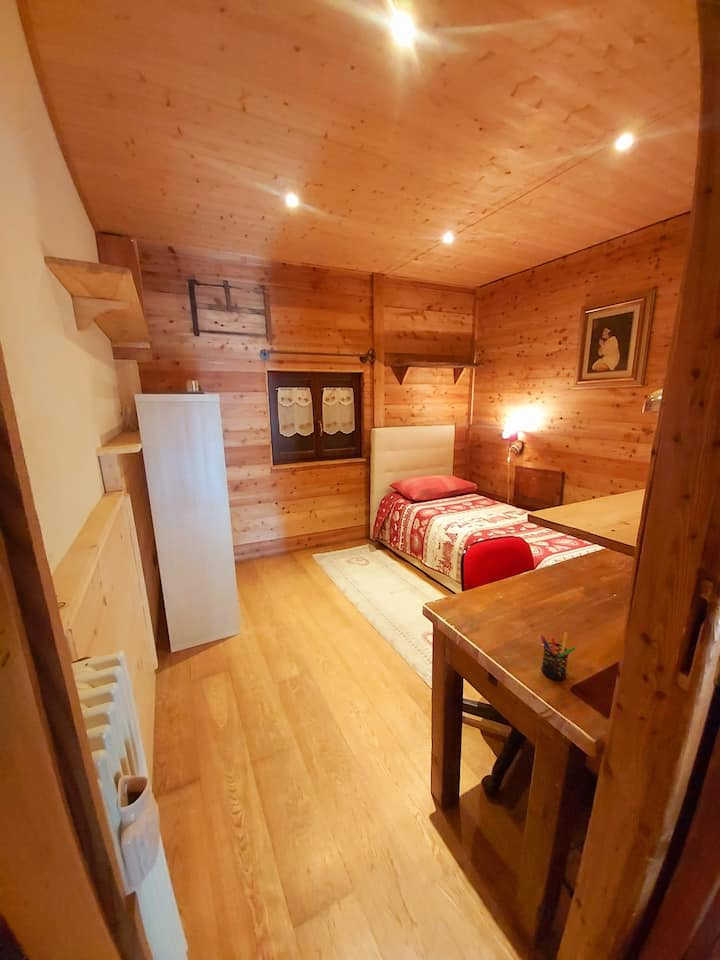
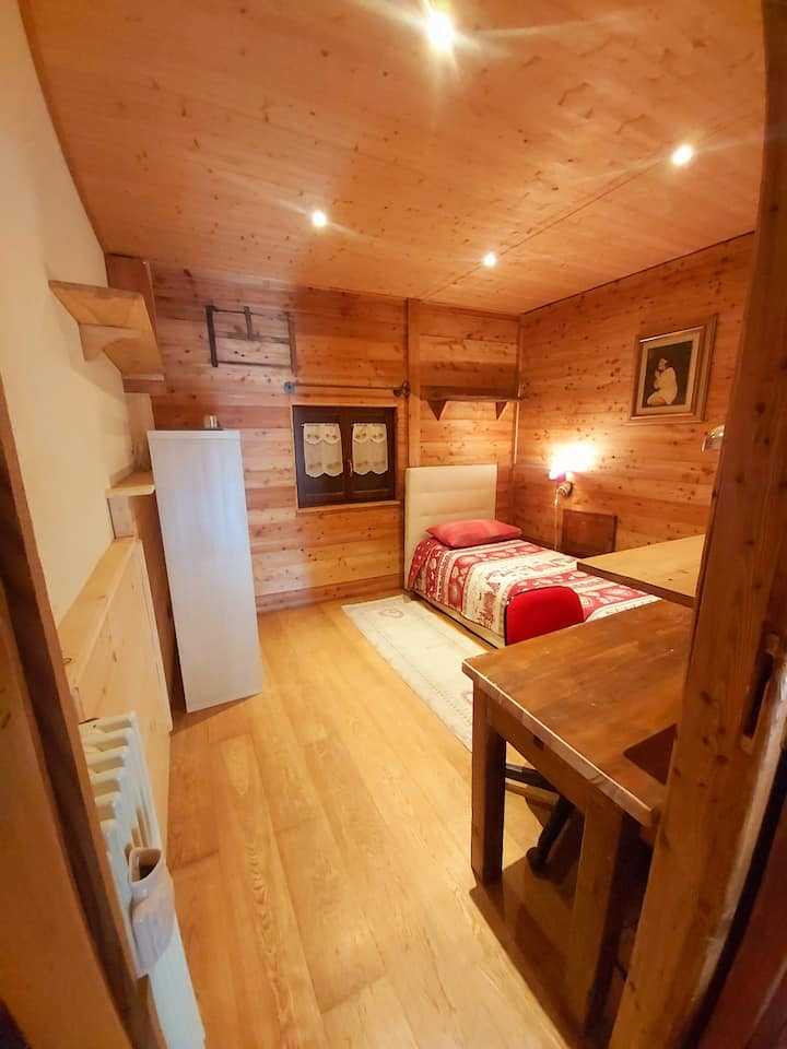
- pen holder [540,631,577,681]
